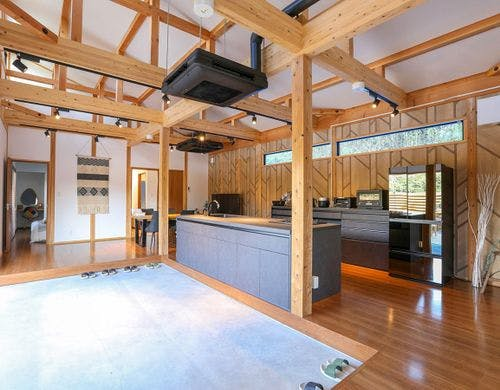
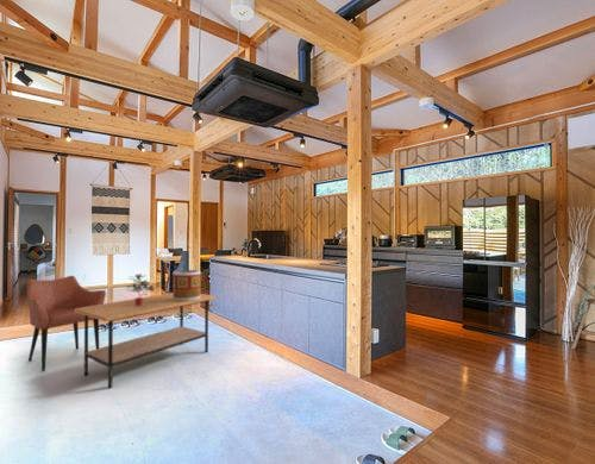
+ armchair [26,275,107,372]
+ coffee table [75,291,217,389]
+ decorative container [173,269,202,301]
+ potted plant [125,272,161,306]
